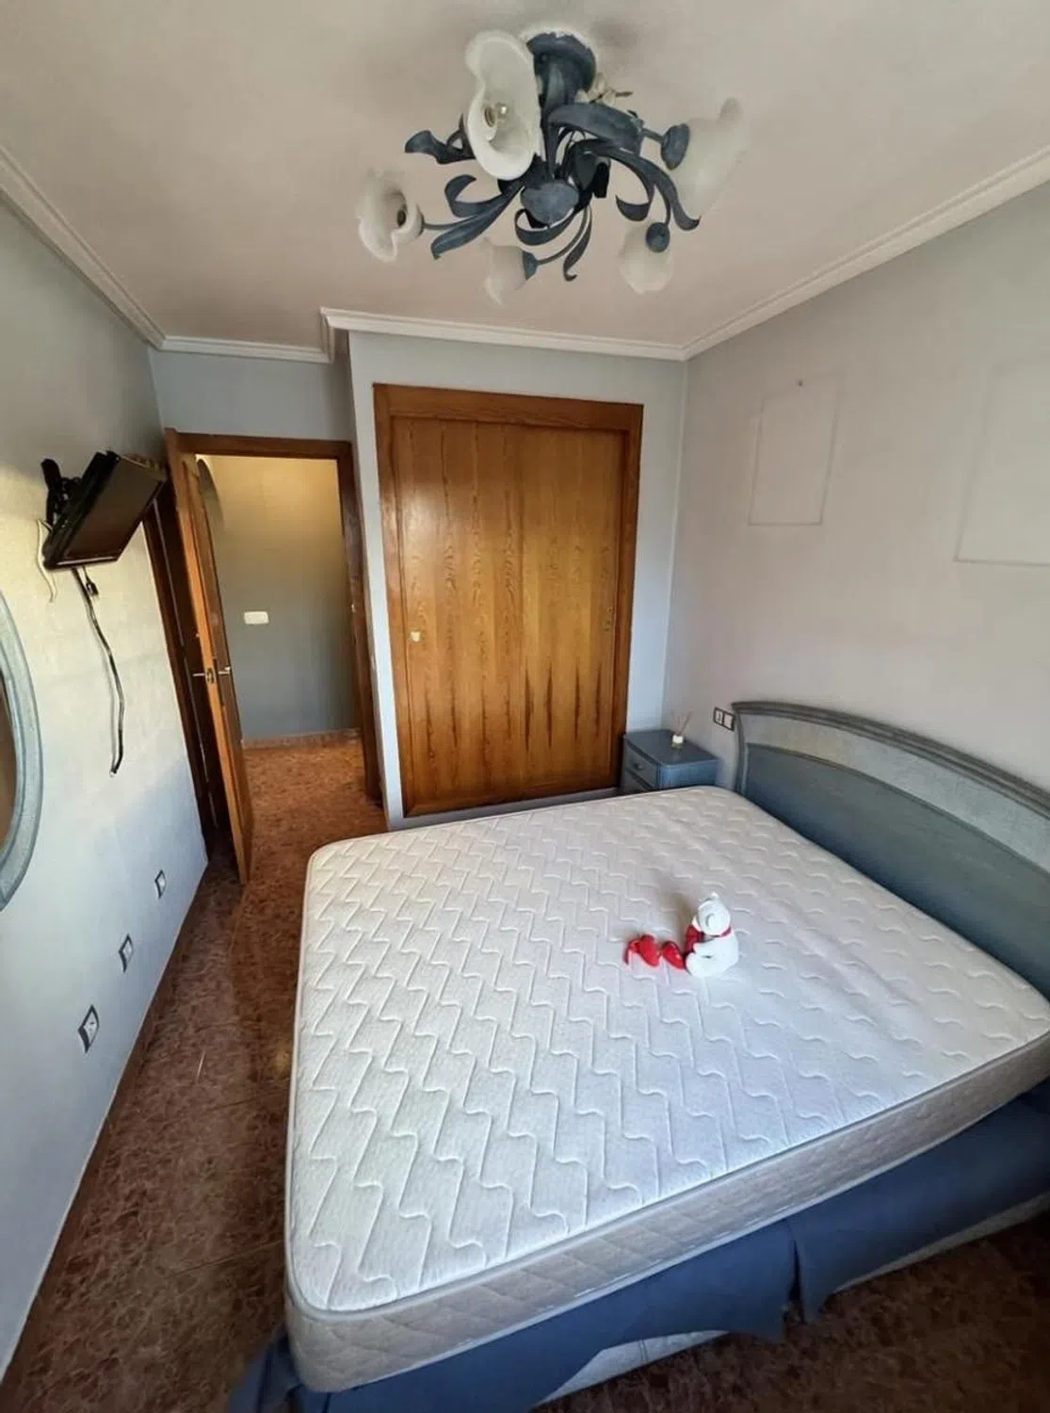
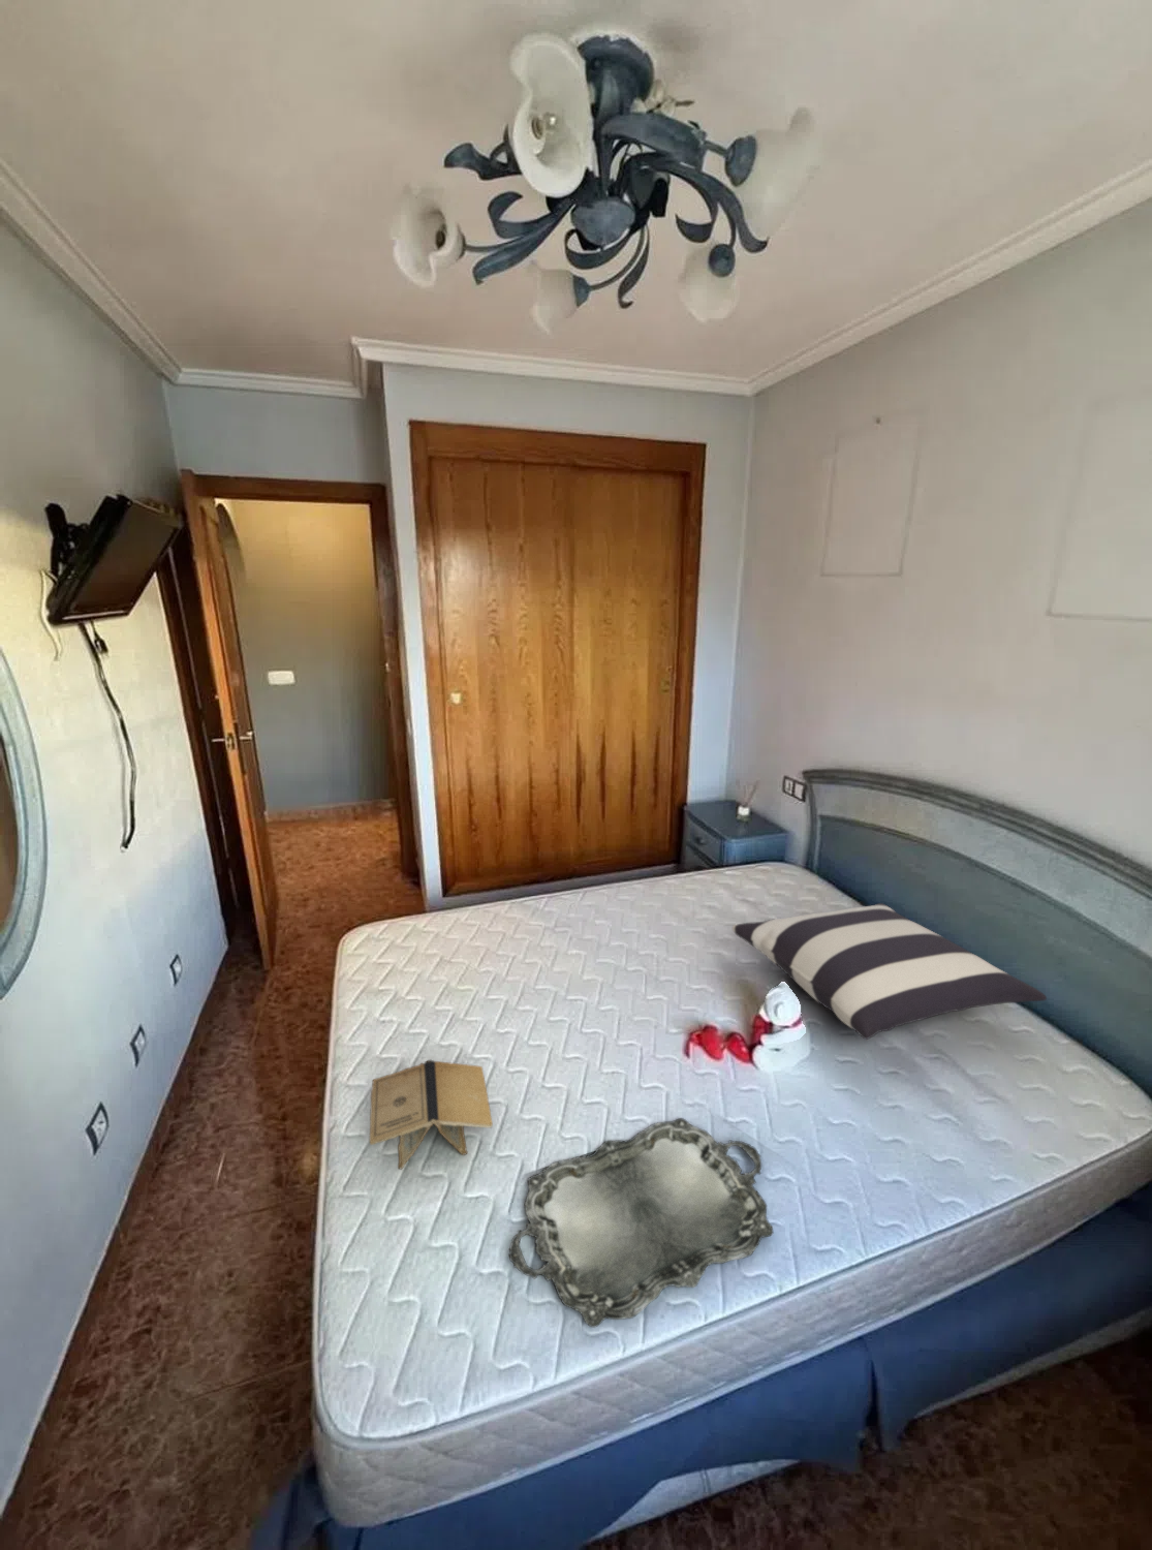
+ pillow [731,903,1048,1041]
+ serving tray [507,1117,774,1329]
+ book [369,1058,494,1171]
